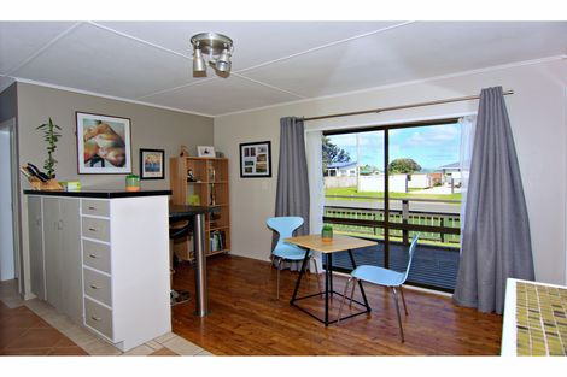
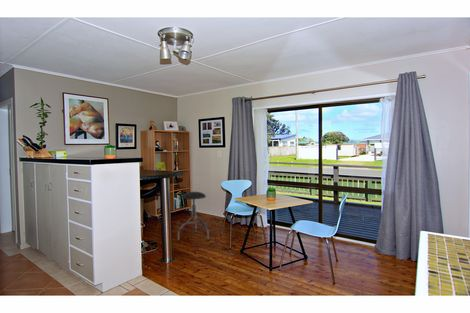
+ stool [177,191,210,243]
